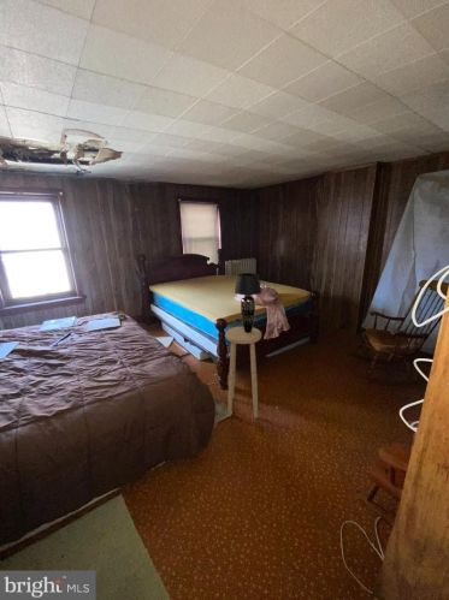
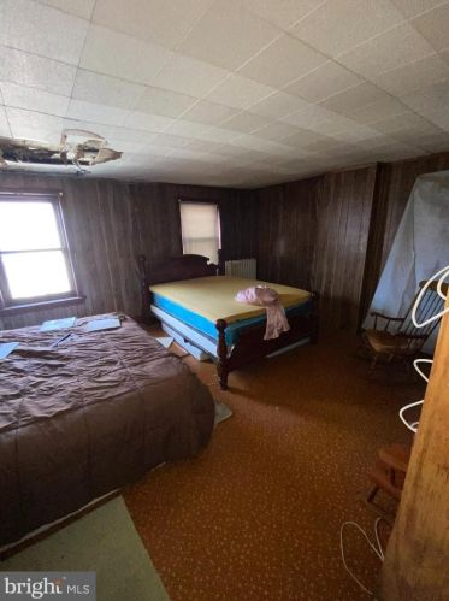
- stool [224,325,262,420]
- table lamp [234,272,262,333]
